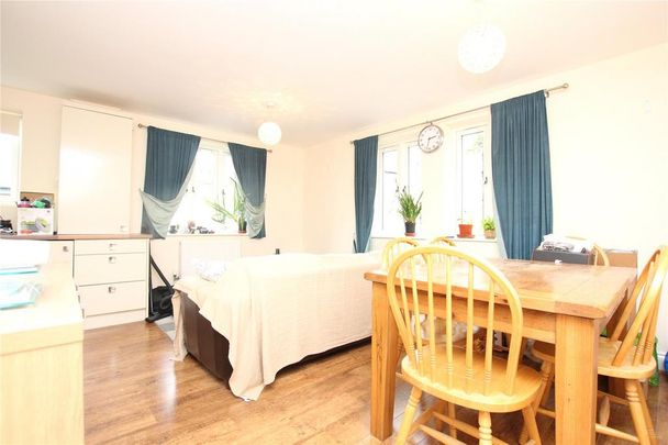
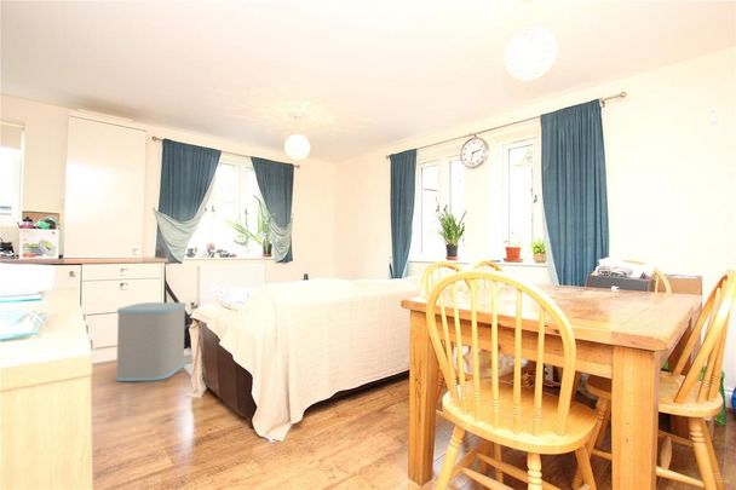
+ laundry basket [114,301,186,382]
